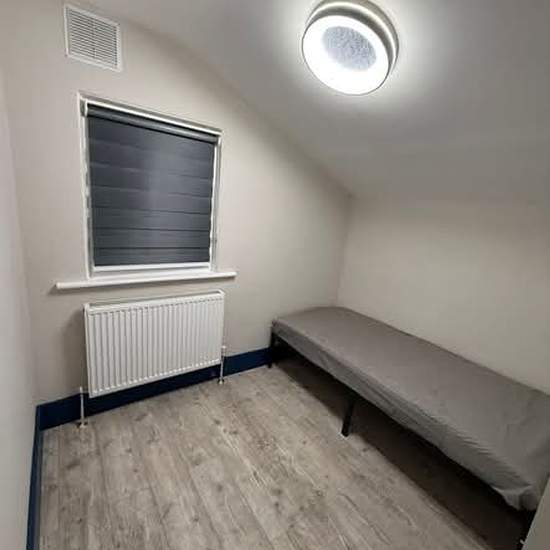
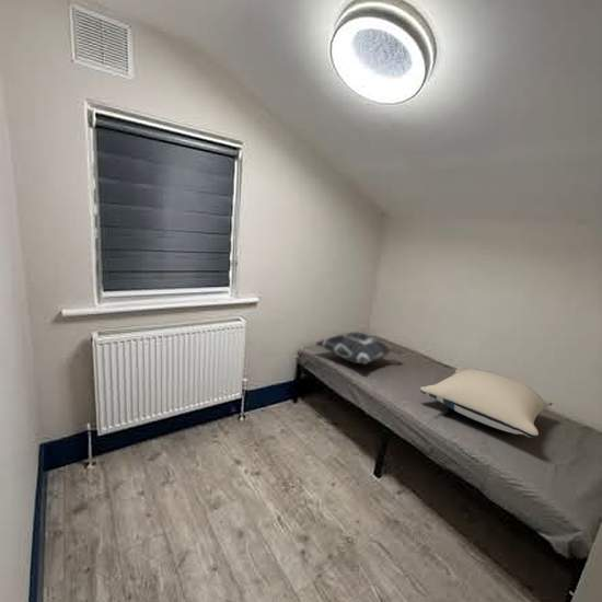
+ pillow [419,368,554,439]
+ decorative pillow [314,332,404,364]
